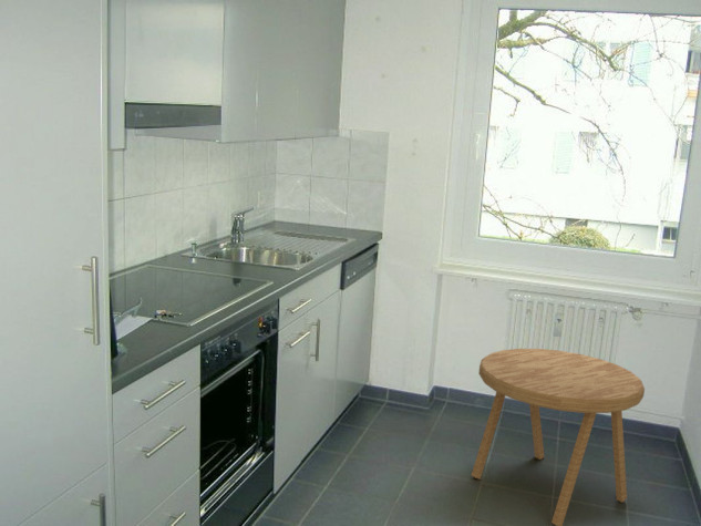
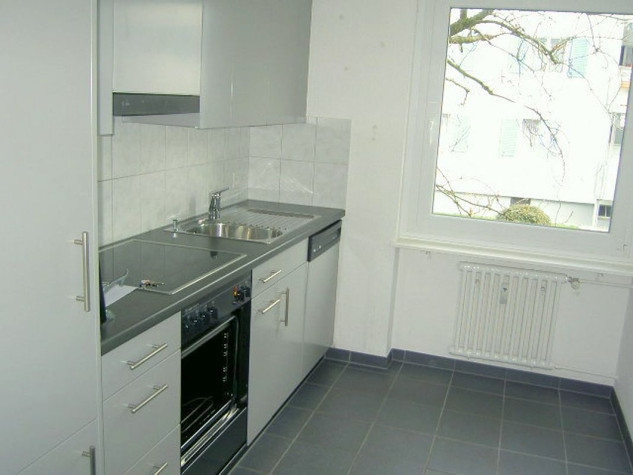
- side table [471,348,646,526]
